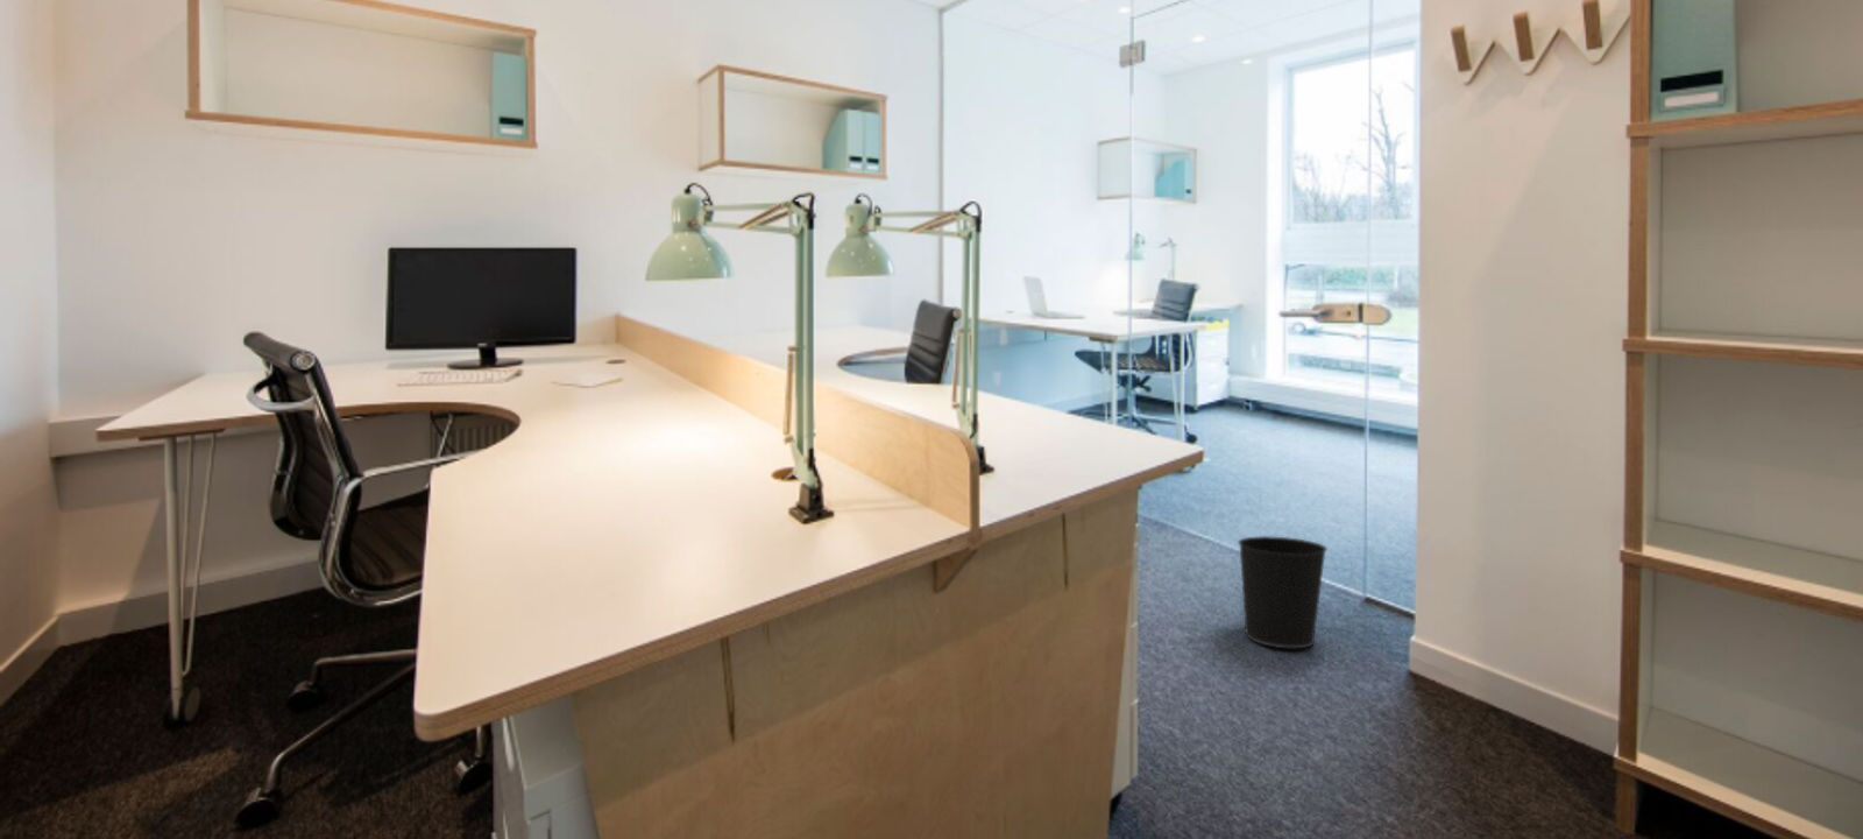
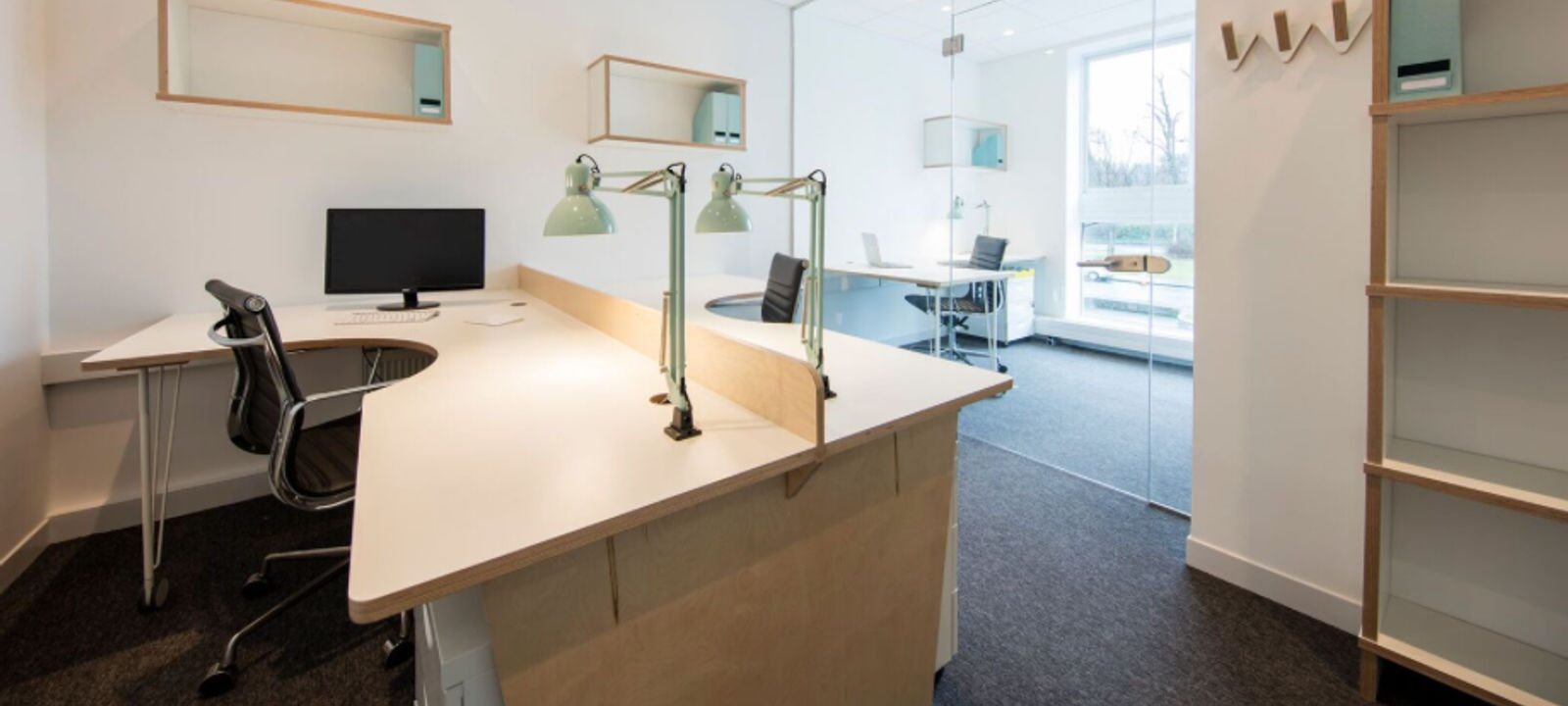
- wastebasket [1237,535,1328,650]
